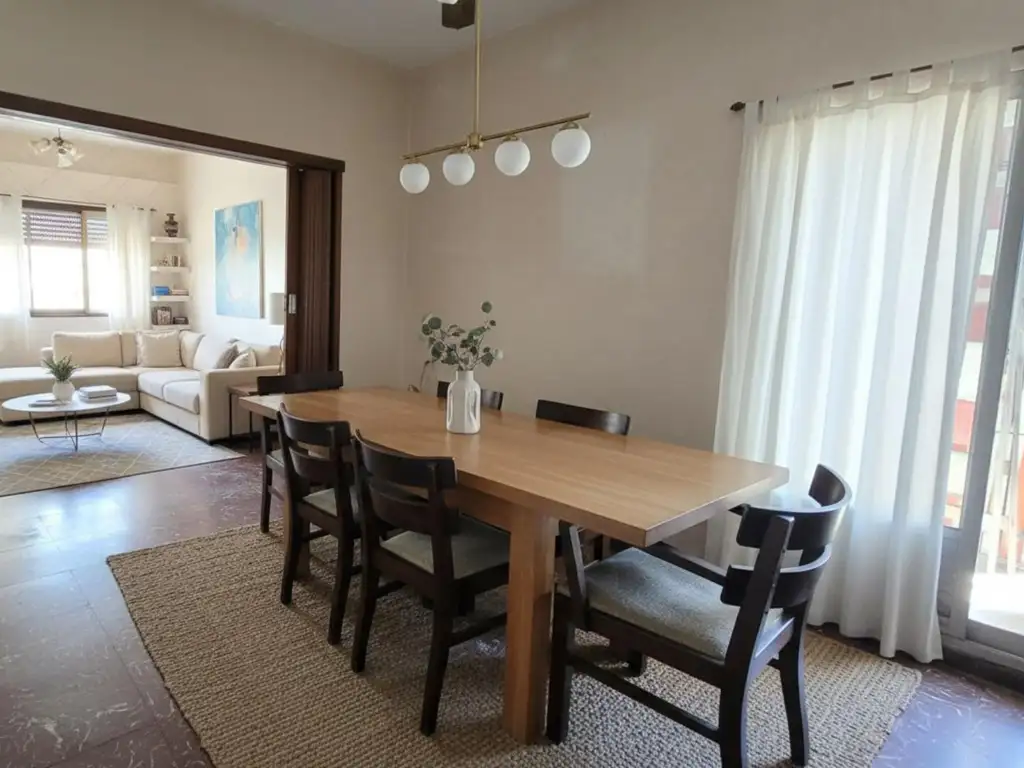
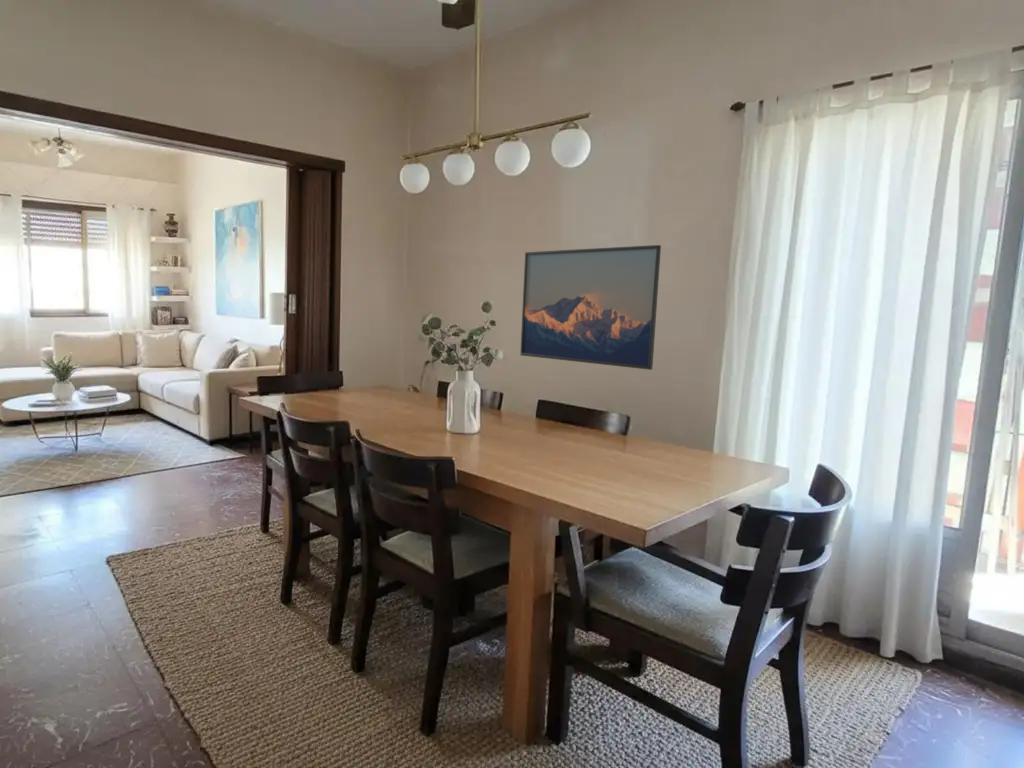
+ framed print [519,244,662,371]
